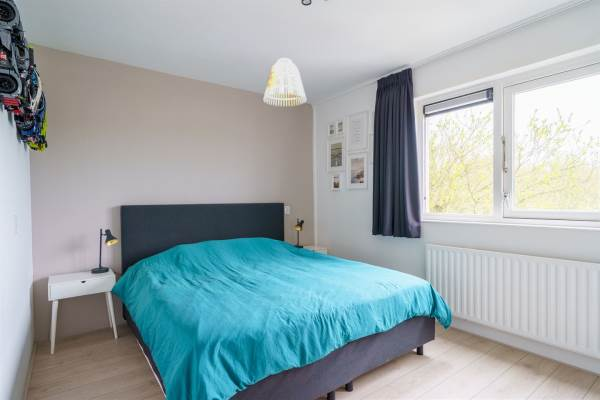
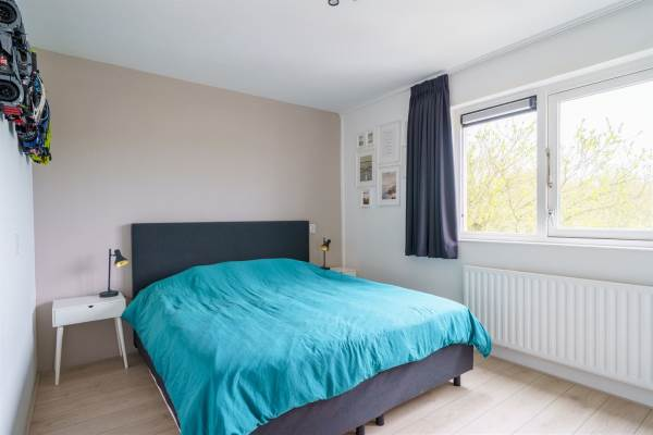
- lamp shade [262,57,308,107]
